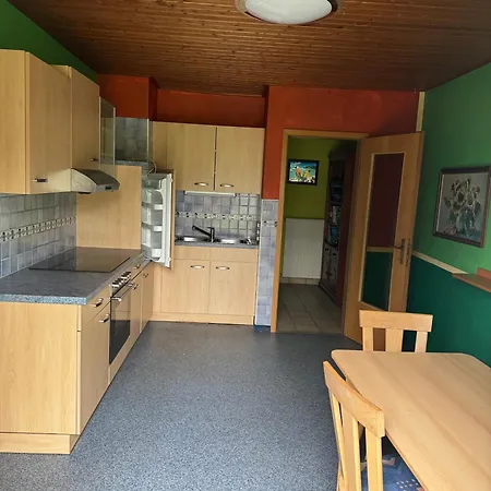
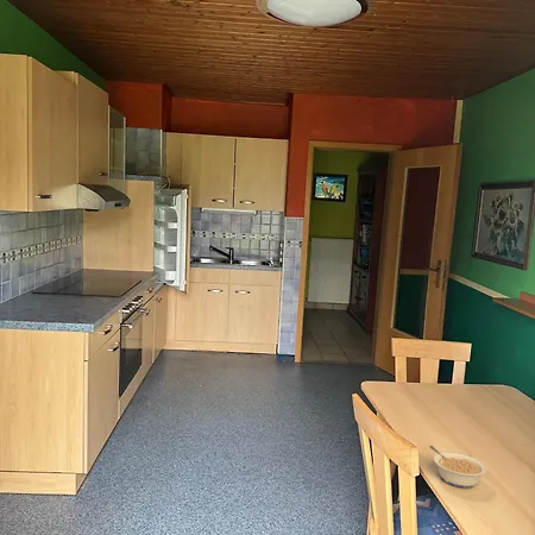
+ legume [428,445,489,489]
